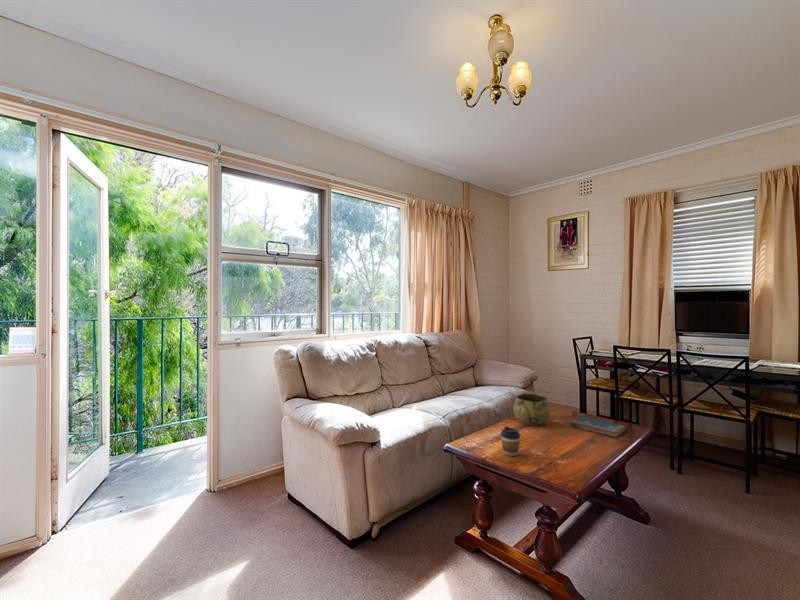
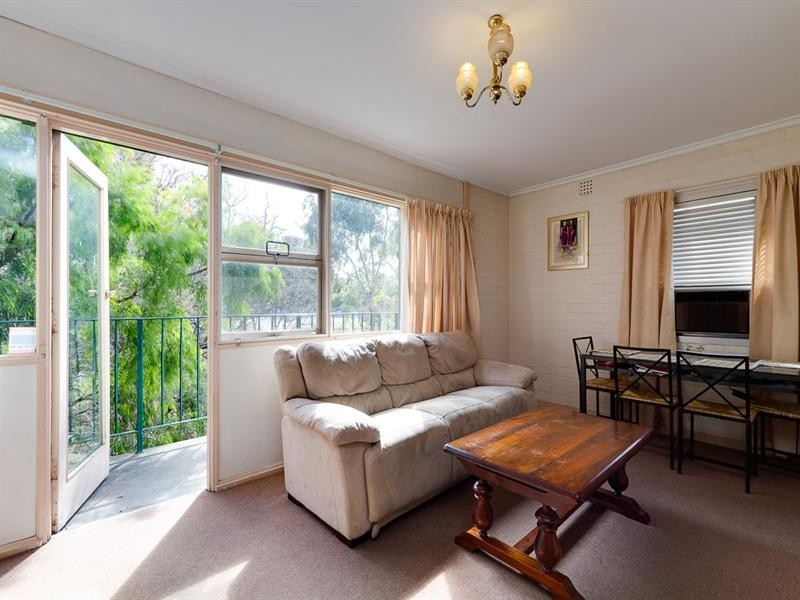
- coffee cup [500,425,522,457]
- hardcover book [570,415,626,438]
- decorative bowl [512,392,551,426]
